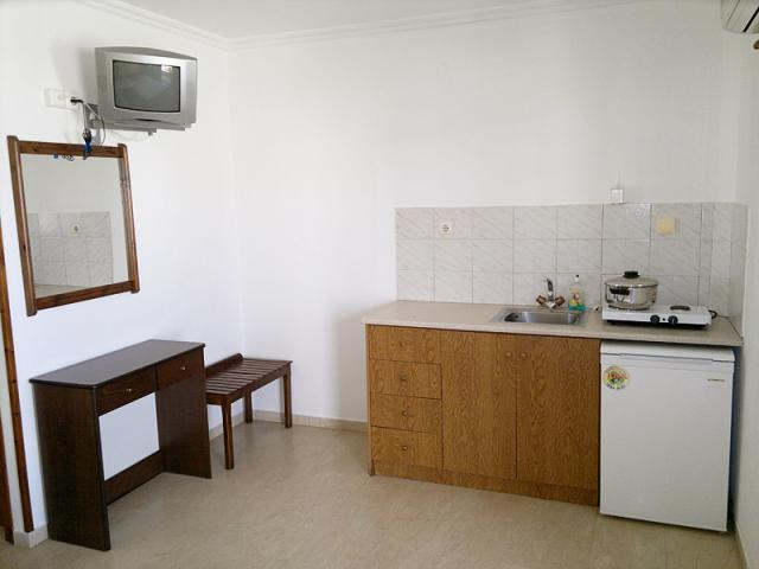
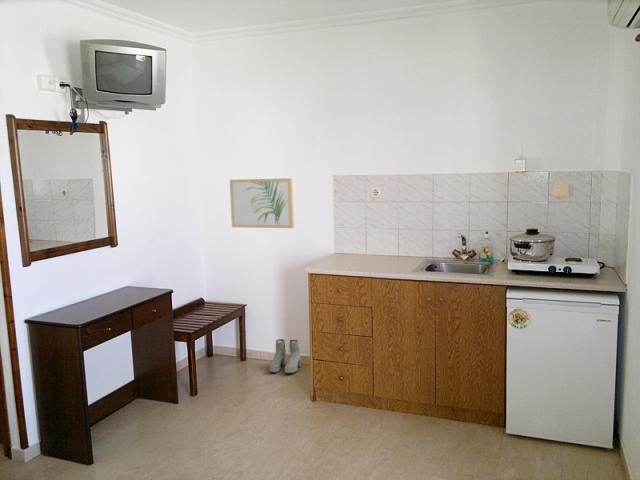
+ boots [268,338,302,374]
+ wall art [229,177,295,229]
